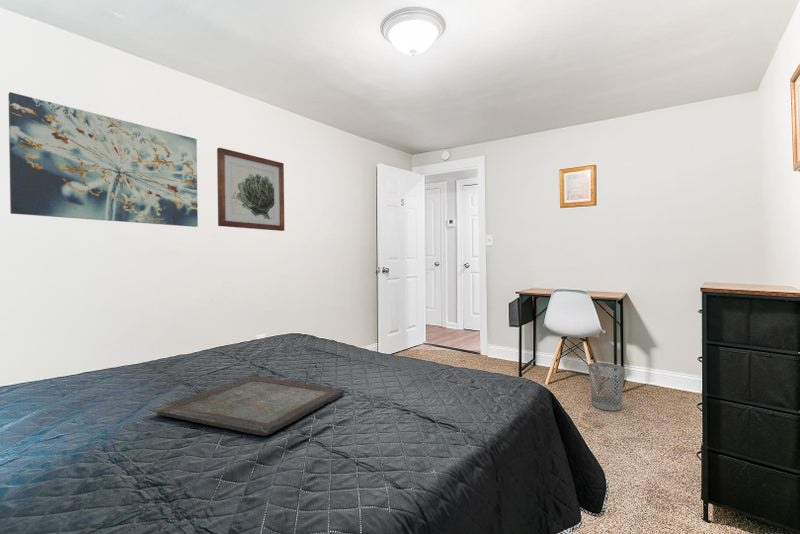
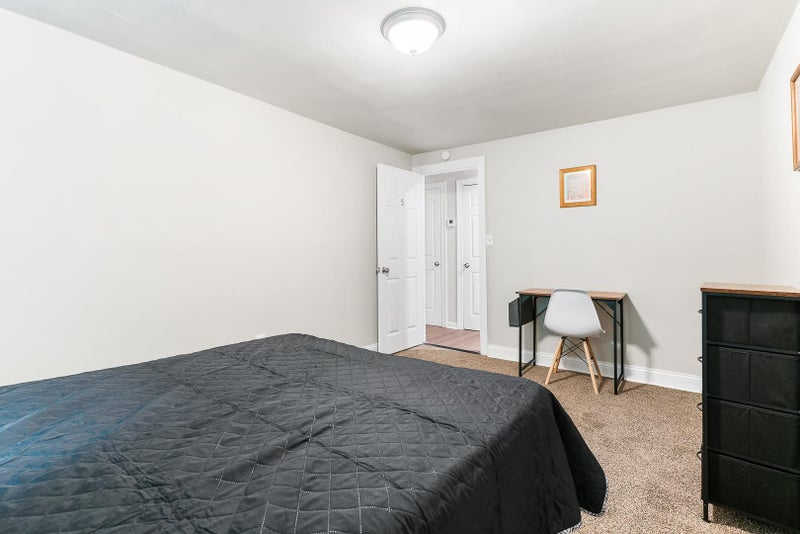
- wastebasket [587,362,626,412]
- wall art [216,147,285,232]
- wall art [7,91,199,228]
- serving tray [153,373,346,436]
